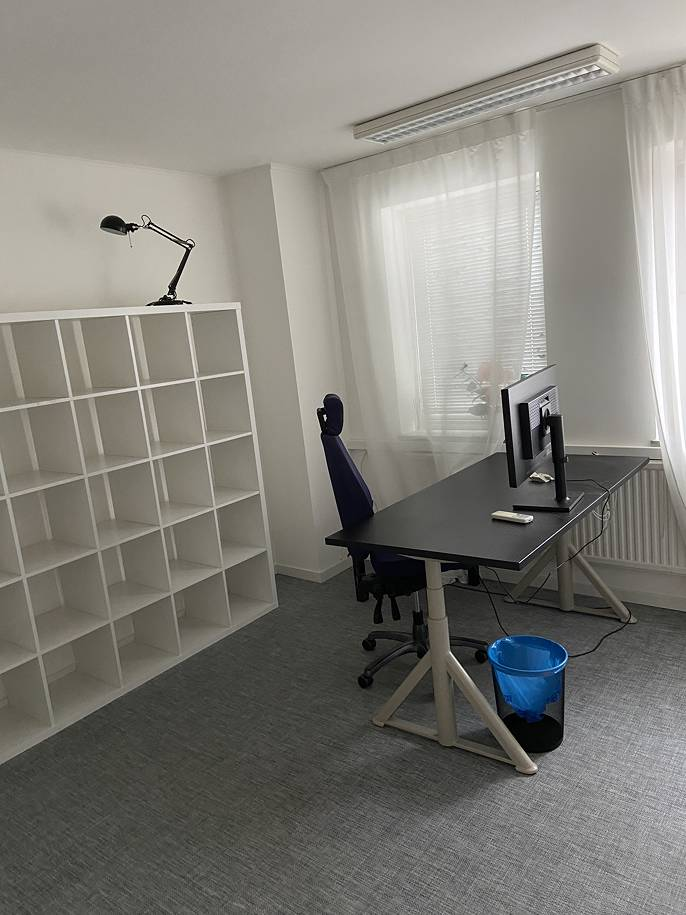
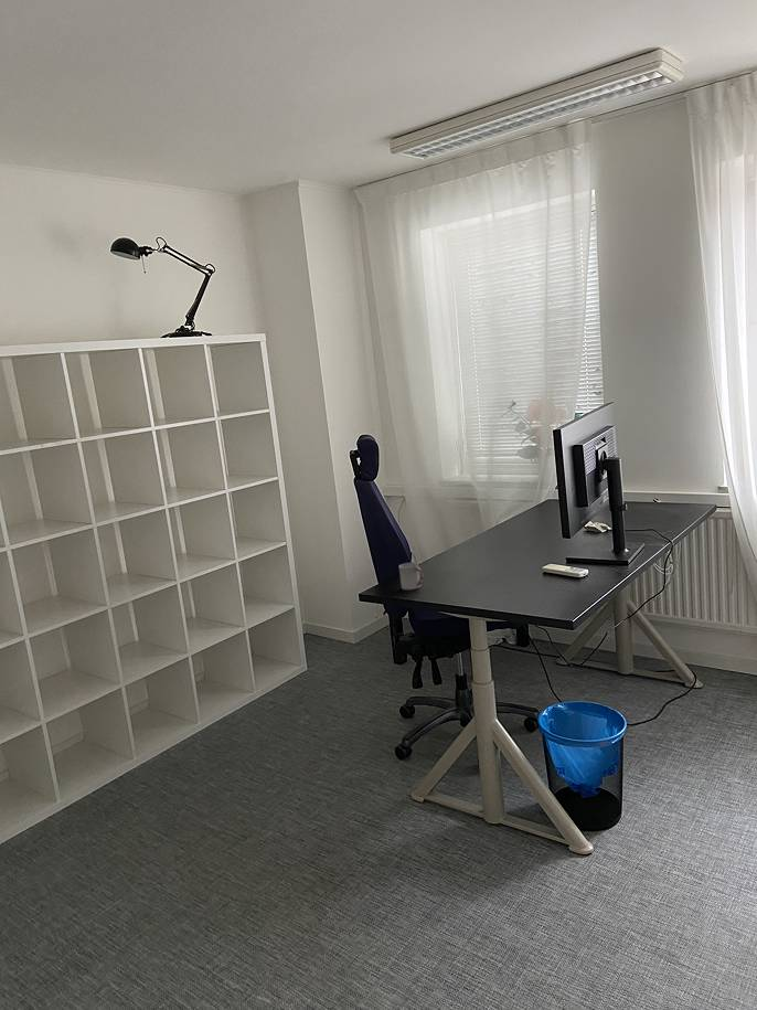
+ cup [398,562,424,591]
